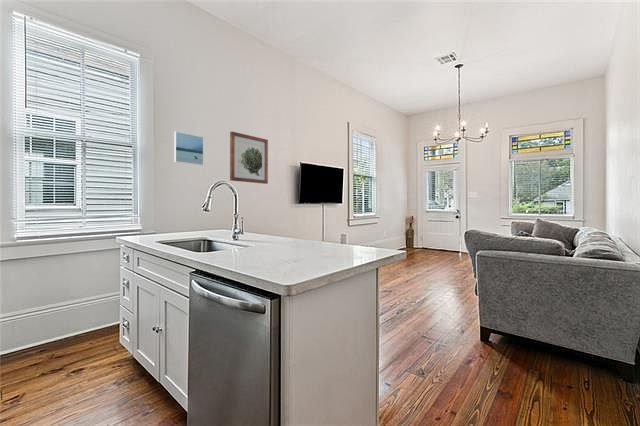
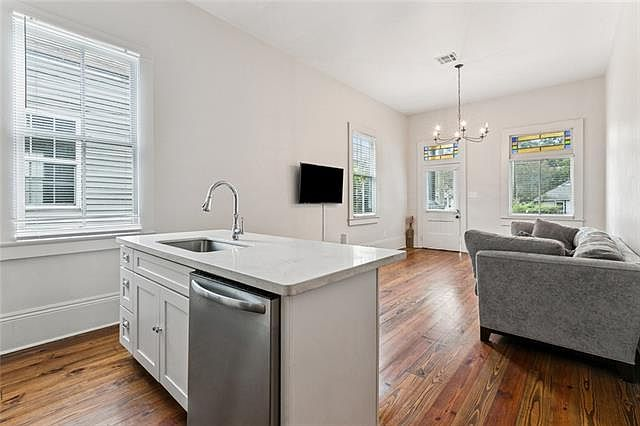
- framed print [173,131,204,166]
- wall art [229,131,269,185]
